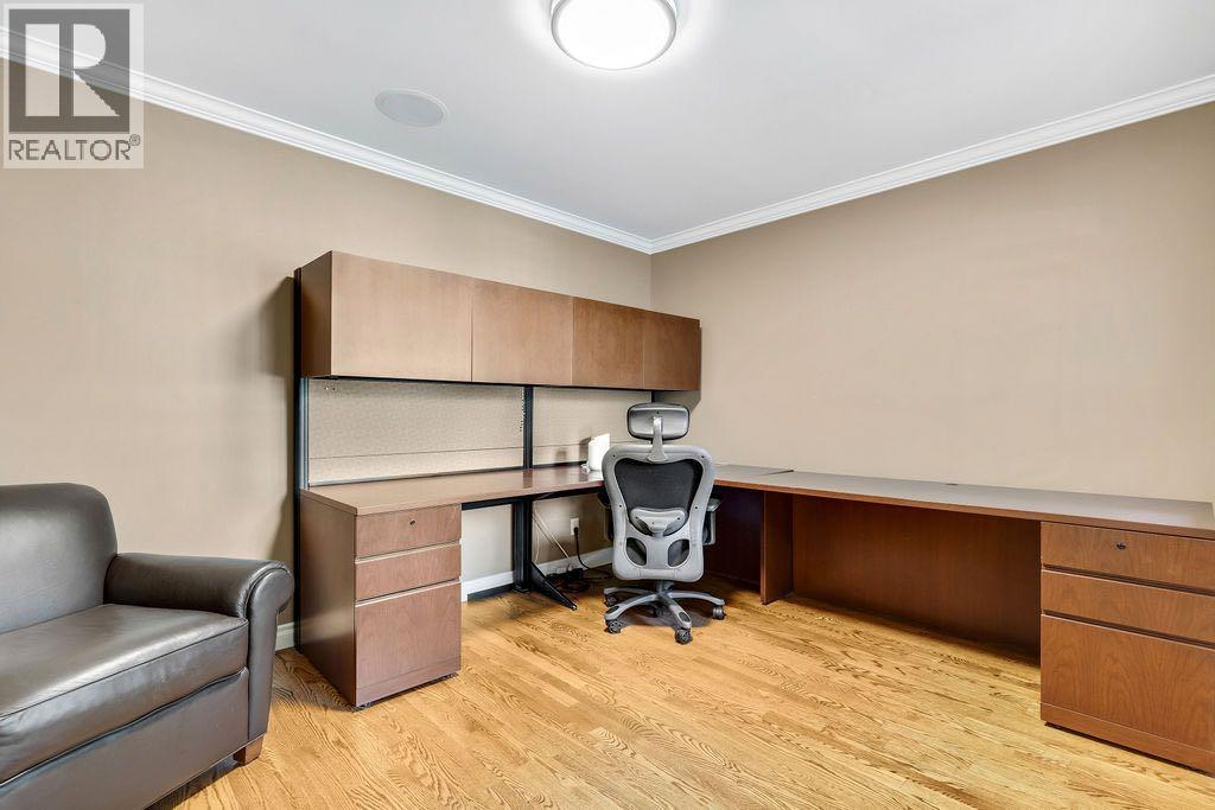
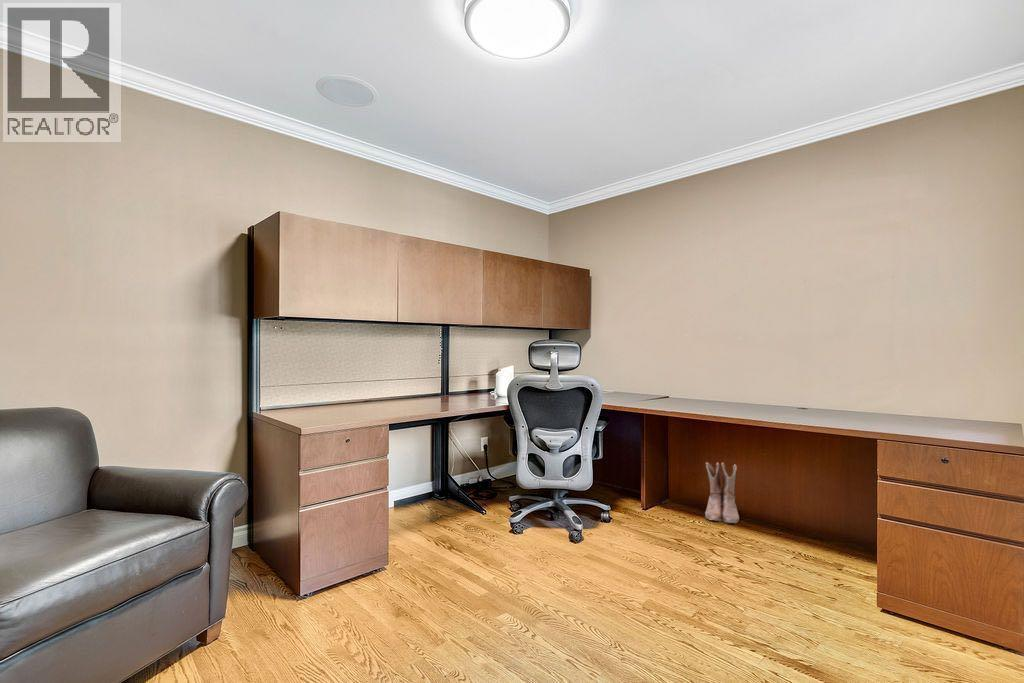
+ boots [704,461,740,525]
